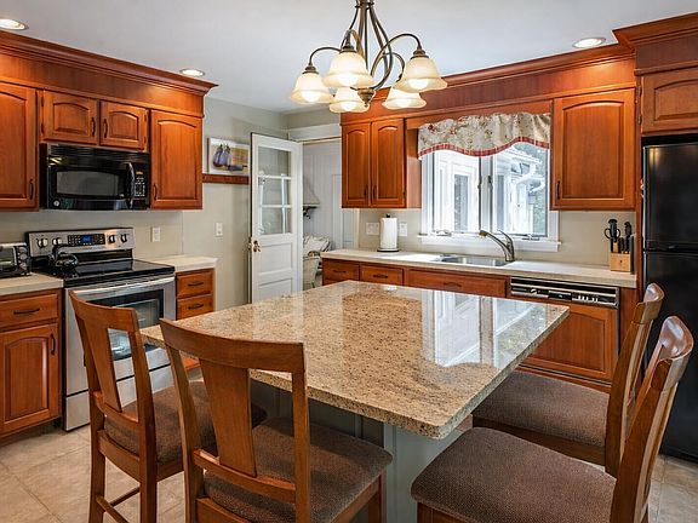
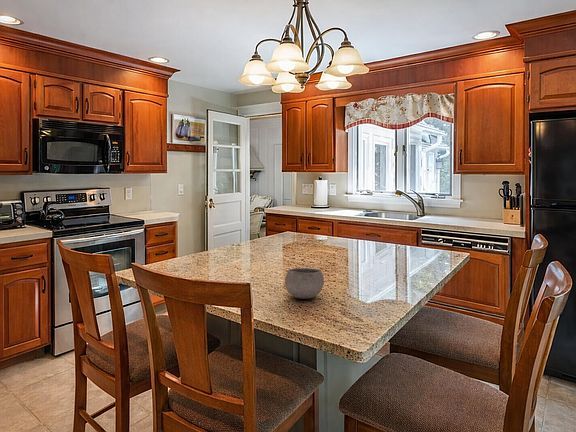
+ bowl [284,267,325,300]
